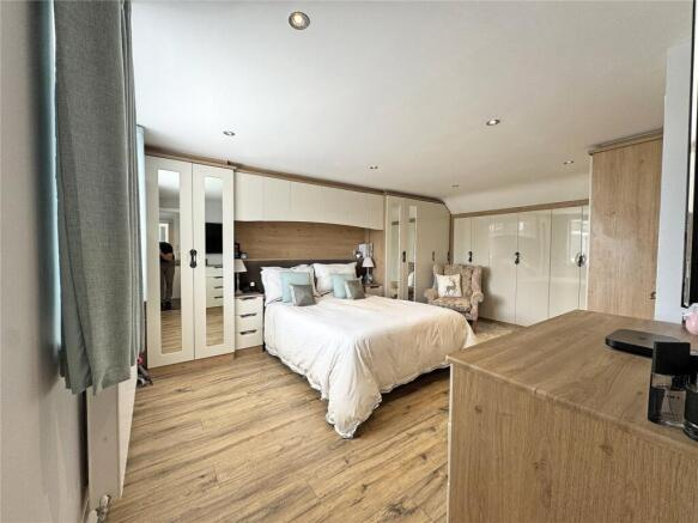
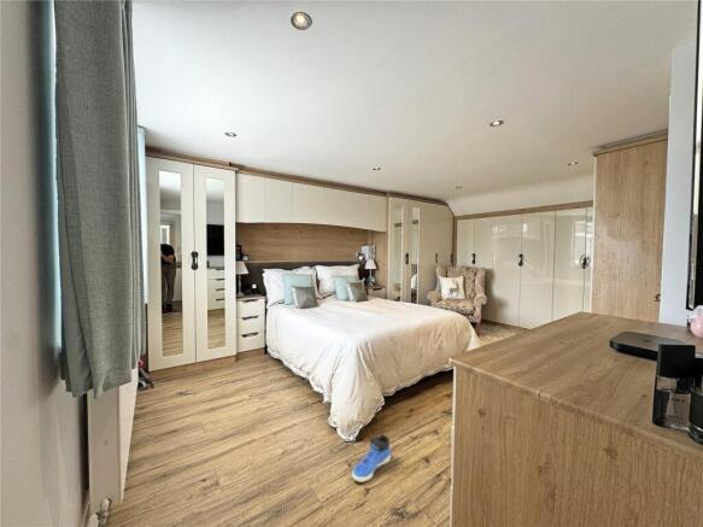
+ sneaker [351,433,392,484]
